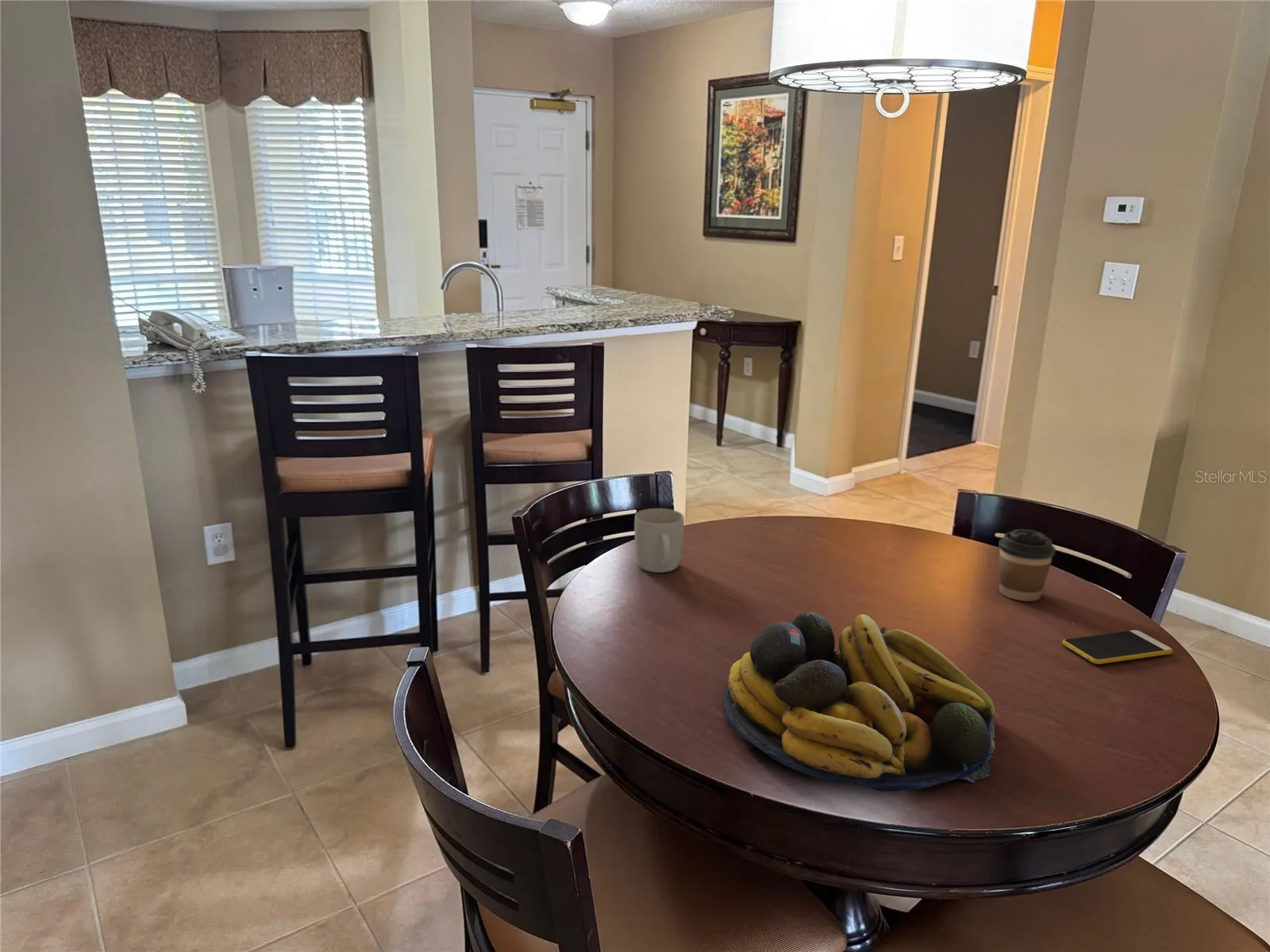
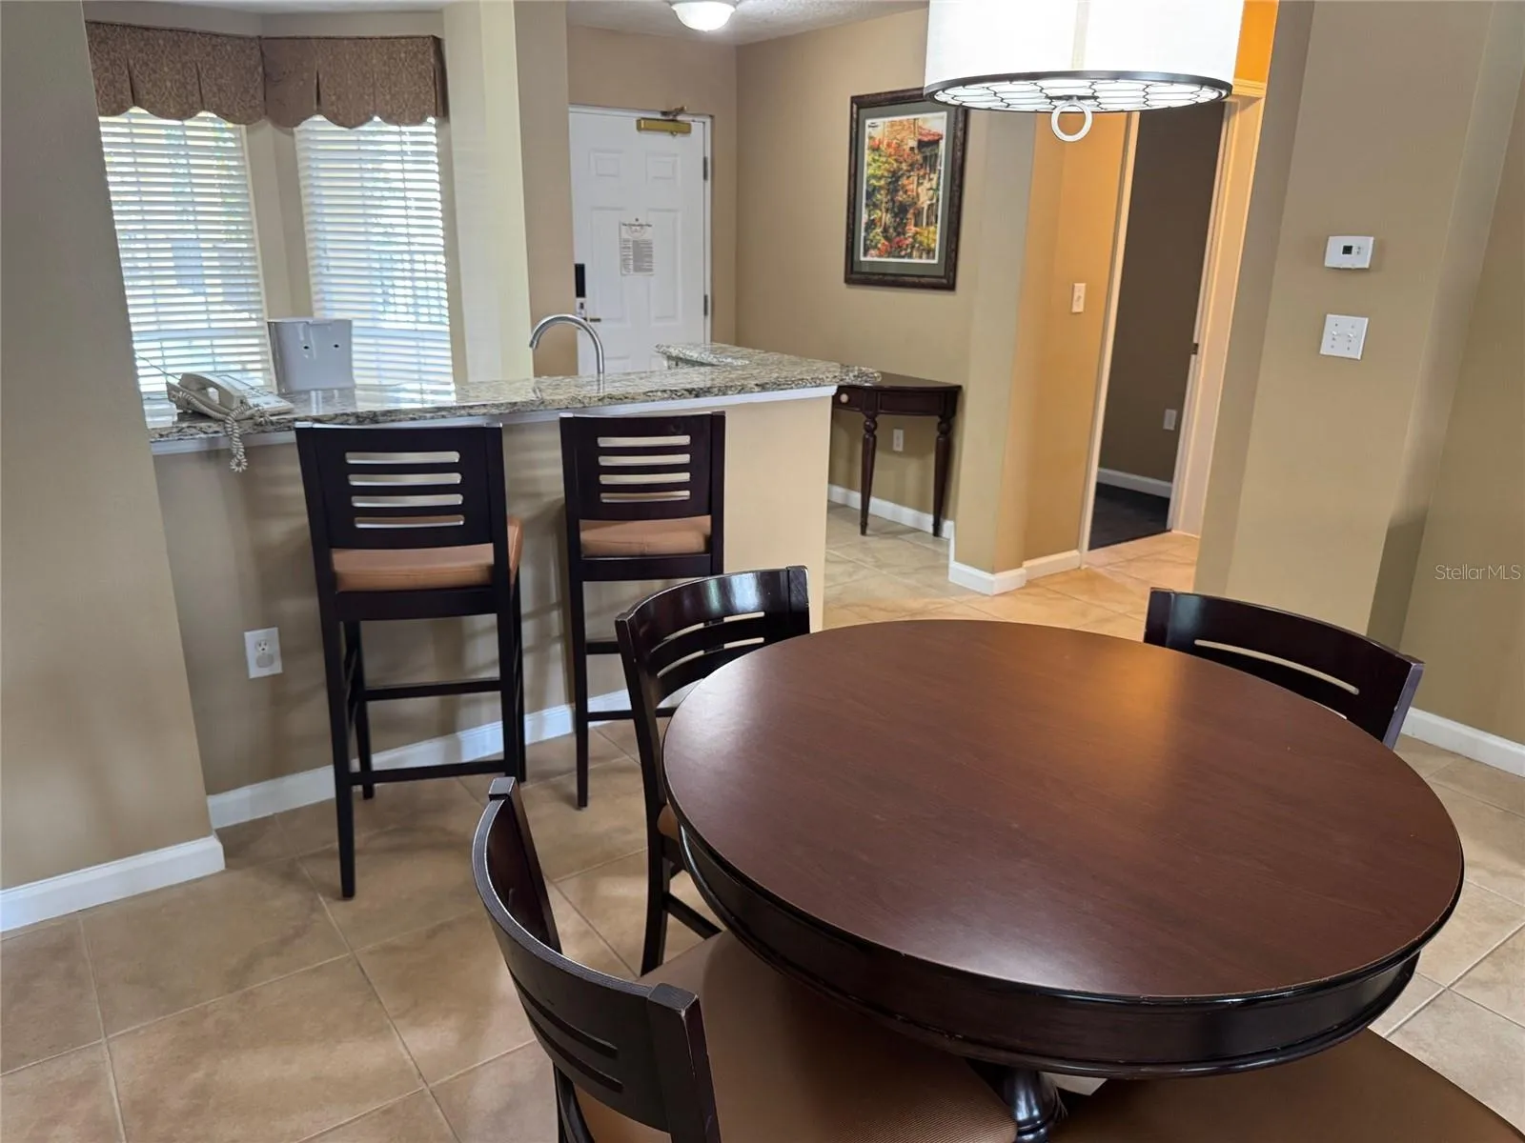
- smartphone [1062,629,1173,665]
- fruit bowl [723,612,996,793]
- coffee cup [998,528,1056,602]
- mug [633,508,685,574]
